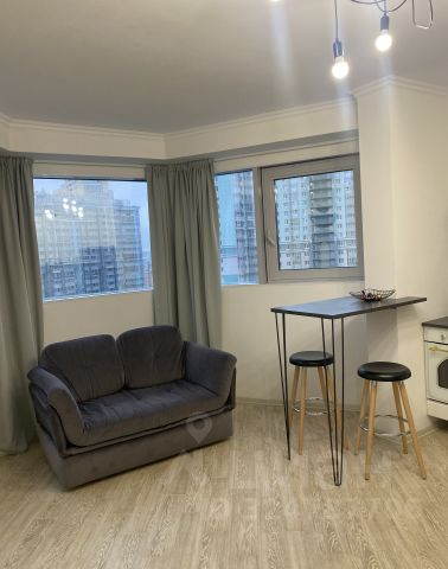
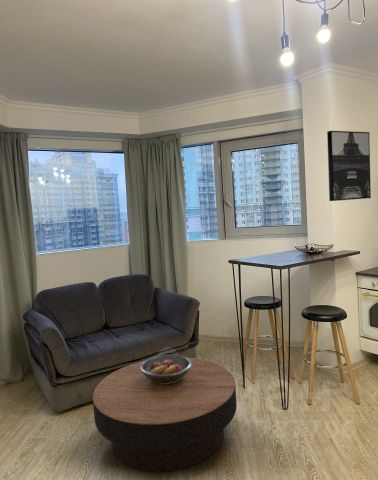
+ fruit bowl [140,353,191,384]
+ coffee table [92,356,238,473]
+ wall art [326,130,372,202]
